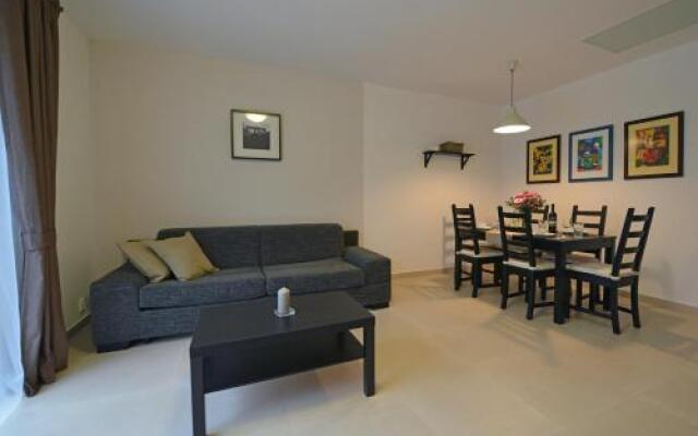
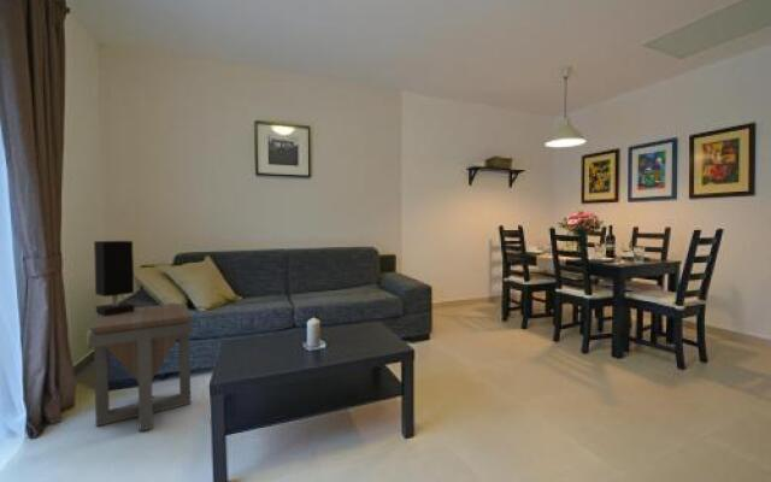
+ side table [87,301,194,433]
+ table lamp [93,240,135,316]
